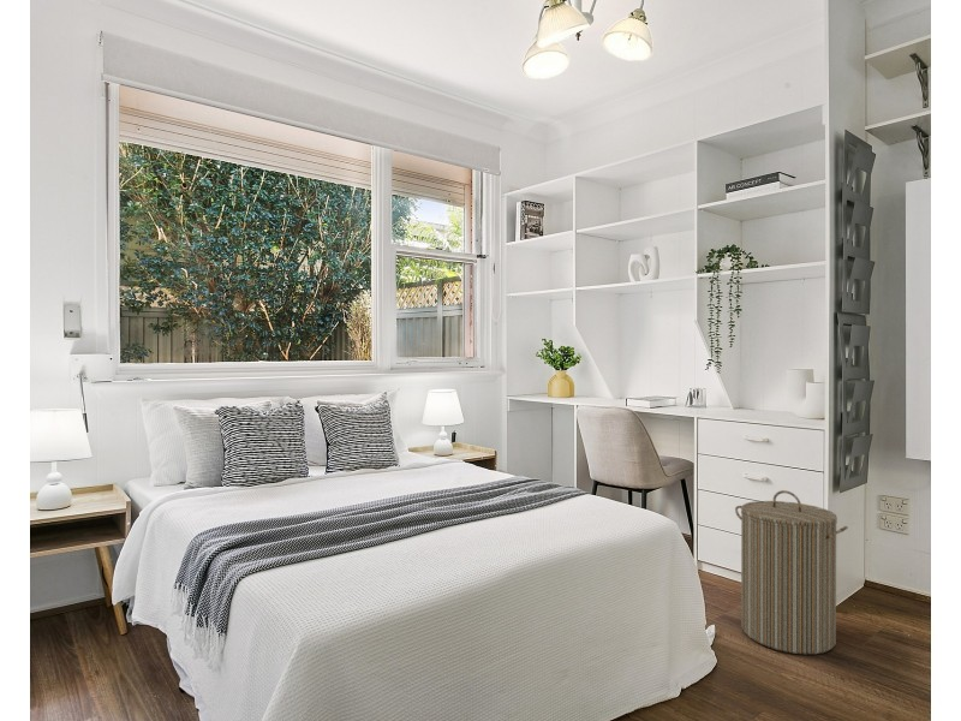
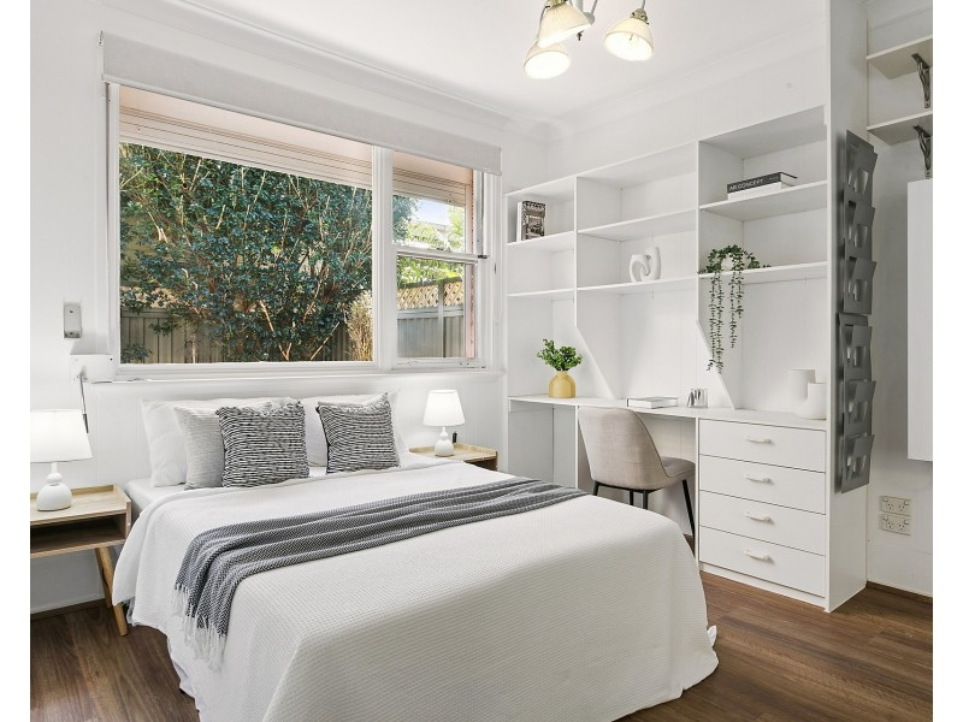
- laundry hamper [734,489,849,655]
